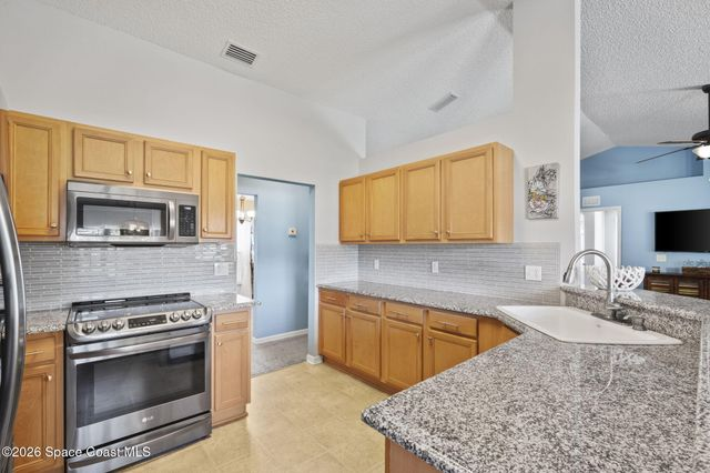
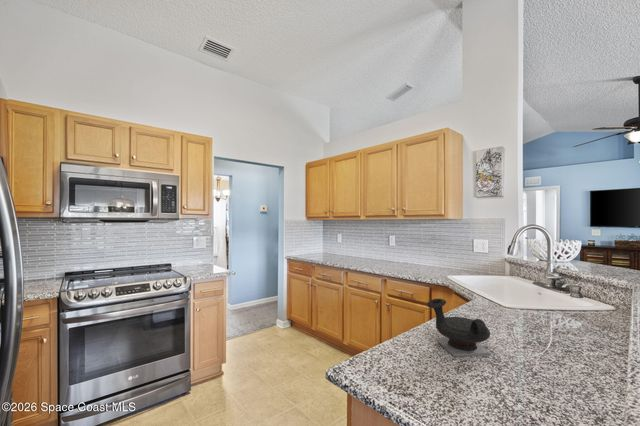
+ teapot [426,298,491,357]
